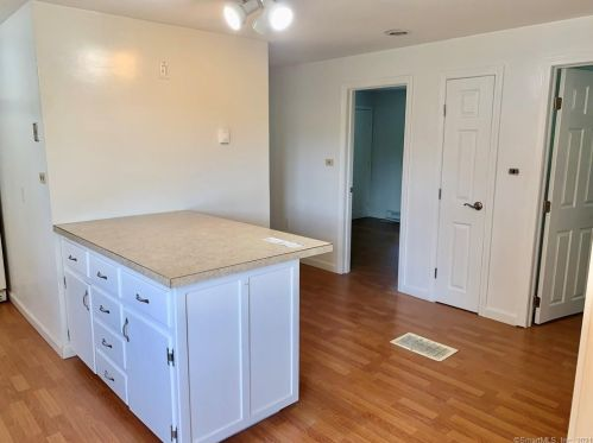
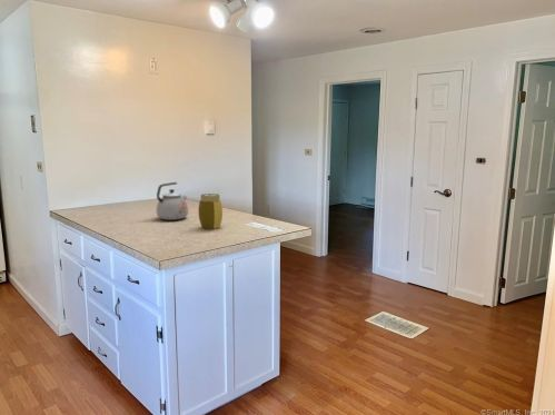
+ jar [198,192,224,230]
+ kettle [156,181,189,221]
